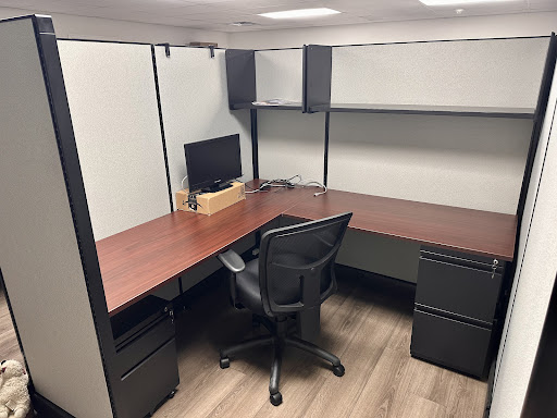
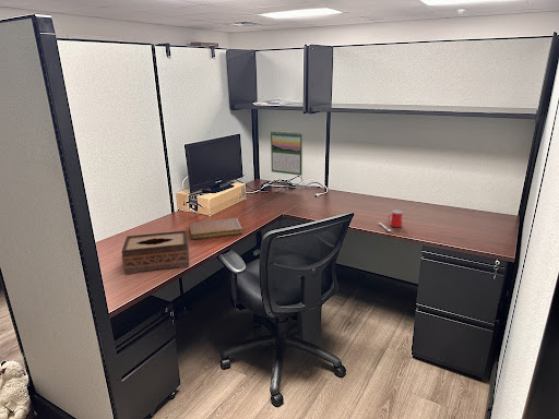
+ tissue box [121,229,190,275]
+ mug [378,210,404,232]
+ notebook [189,217,243,240]
+ calendar [270,130,304,177]
